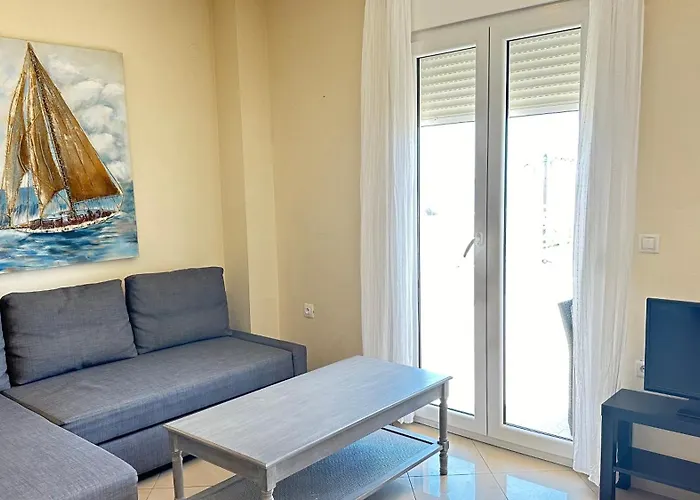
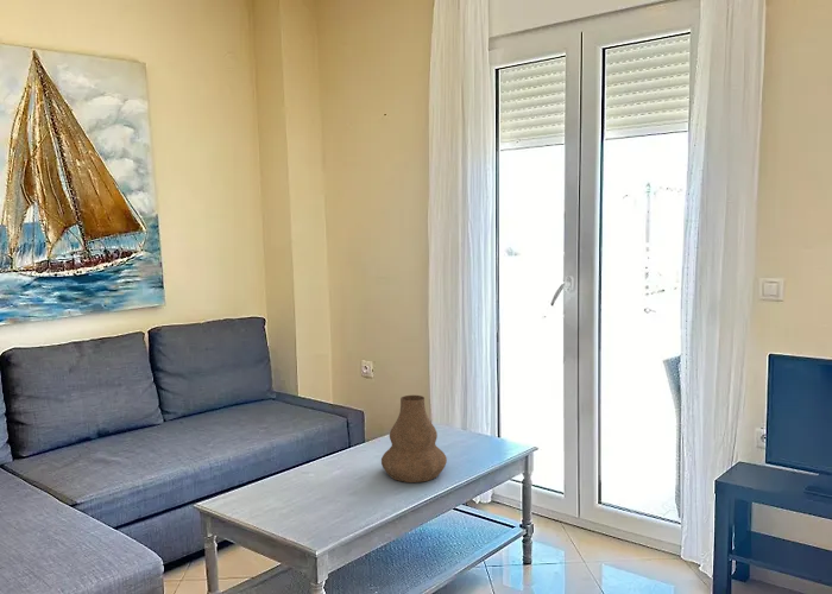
+ vase [380,394,448,484]
